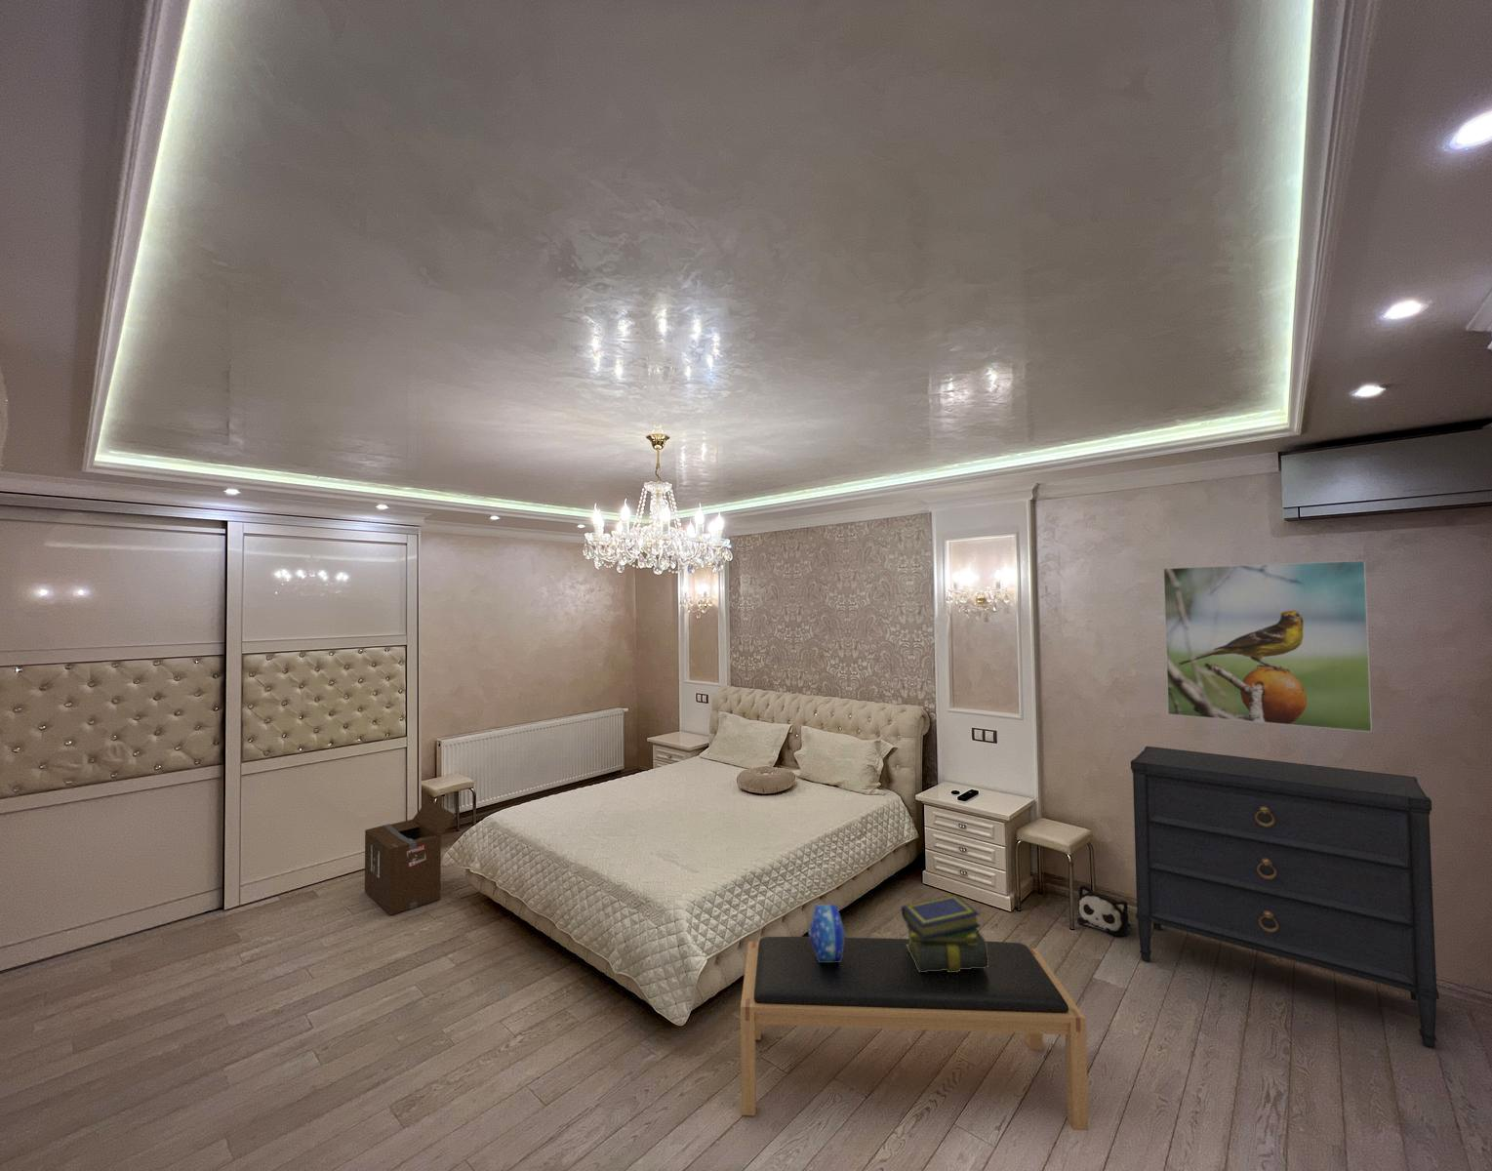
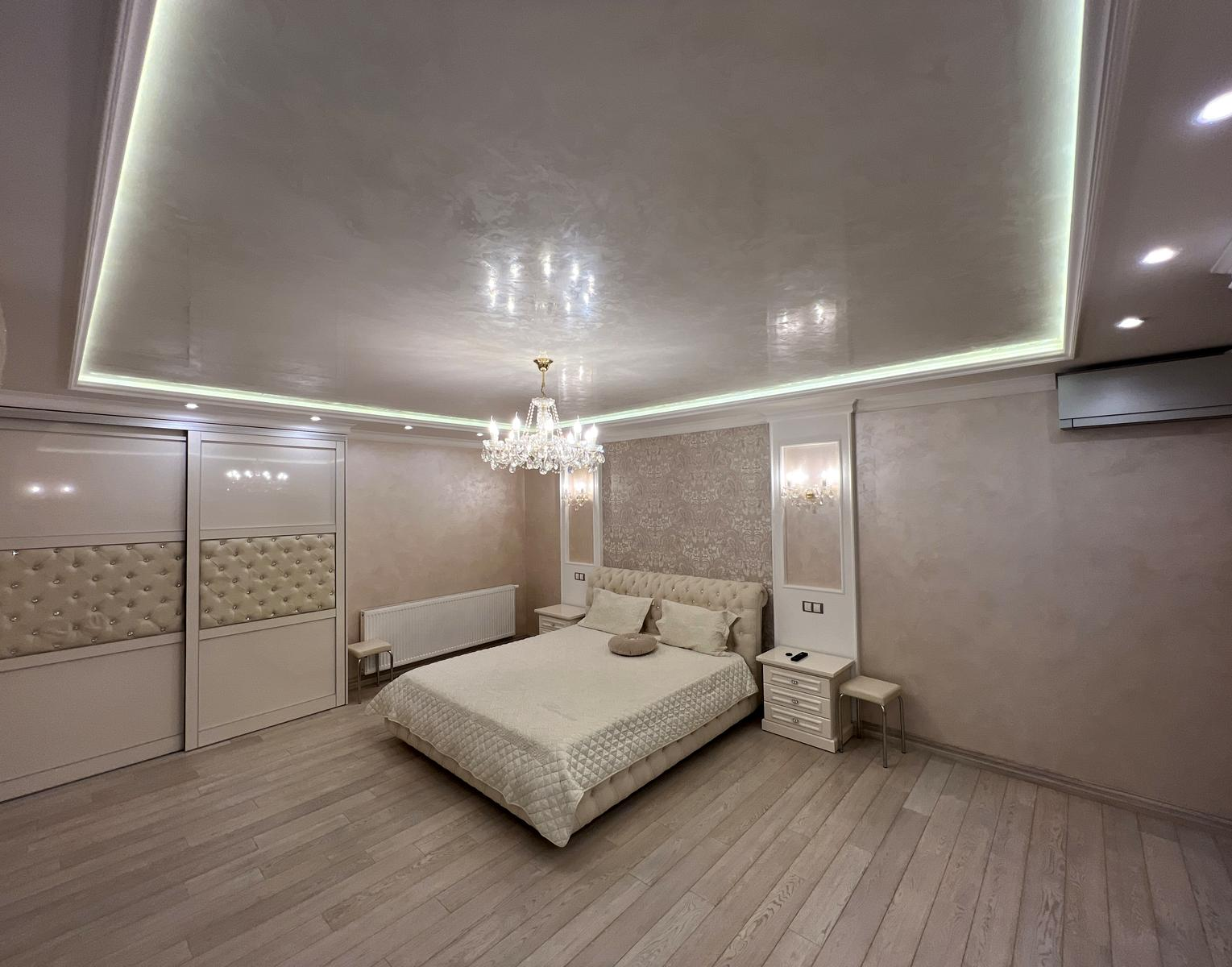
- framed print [1163,559,1373,733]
- dresser [1130,746,1440,1049]
- stack of books [901,894,988,972]
- cardboard box [365,799,458,917]
- bench [740,936,1089,1131]
- plush toy [1077,884,1132,937]
- decorative box [808,903,847,963]
